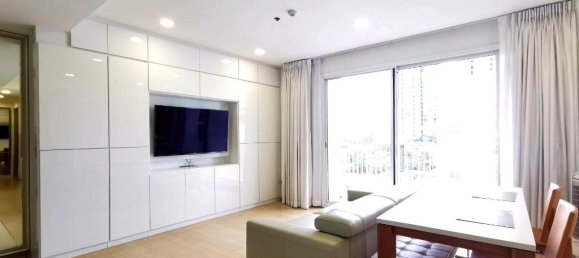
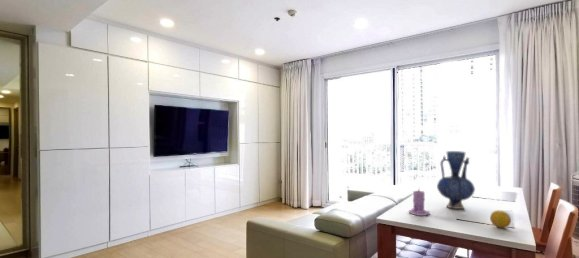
+ fruit [489,209,512,229]
+ candle [408,188,431,217]
+ vase [436,150,476,210]
